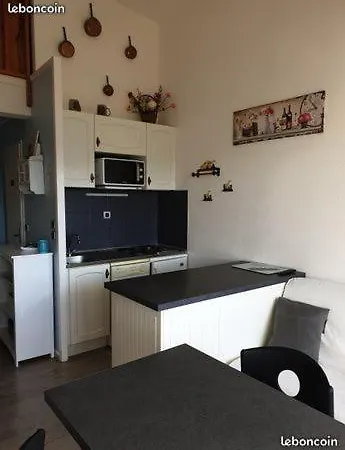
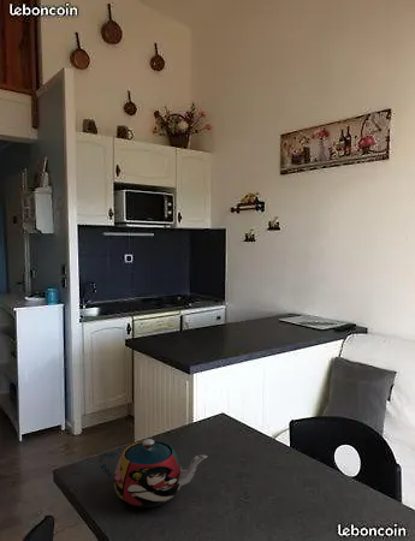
+ teapot [97,438,208,509]
